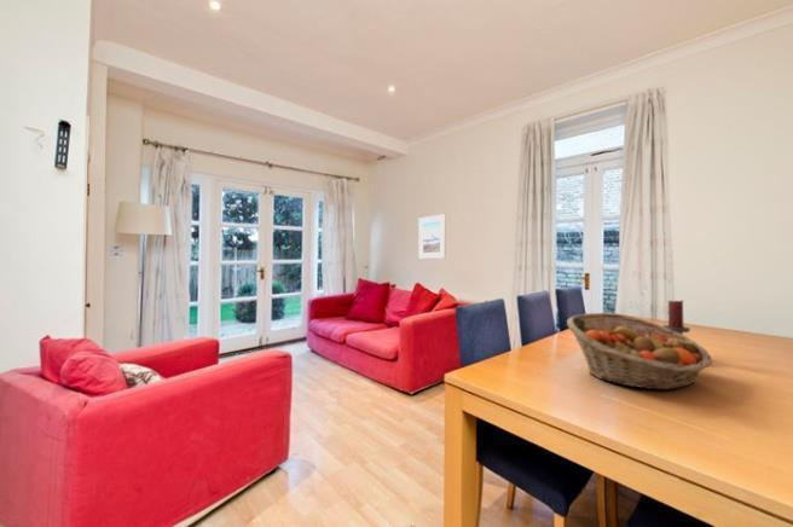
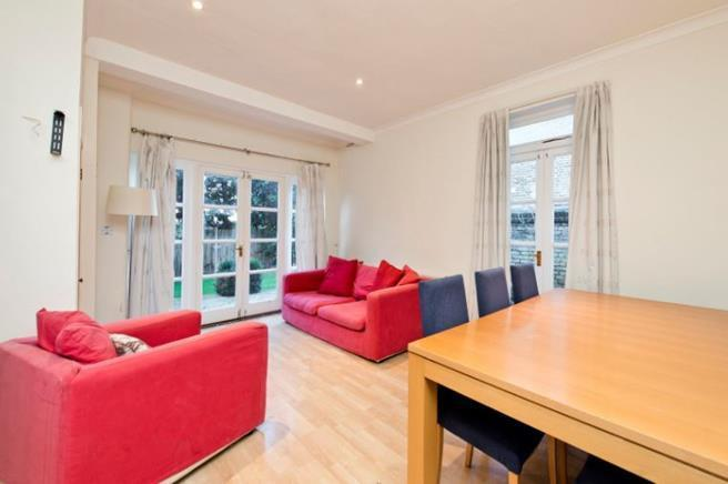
- fruit basket [566,312,713,392]
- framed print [417,213,447,260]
- candle holder [662,299,691,335]
